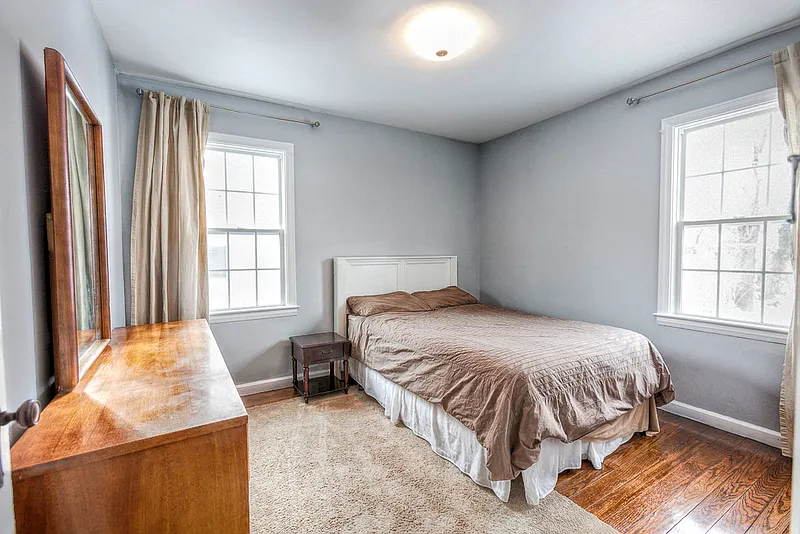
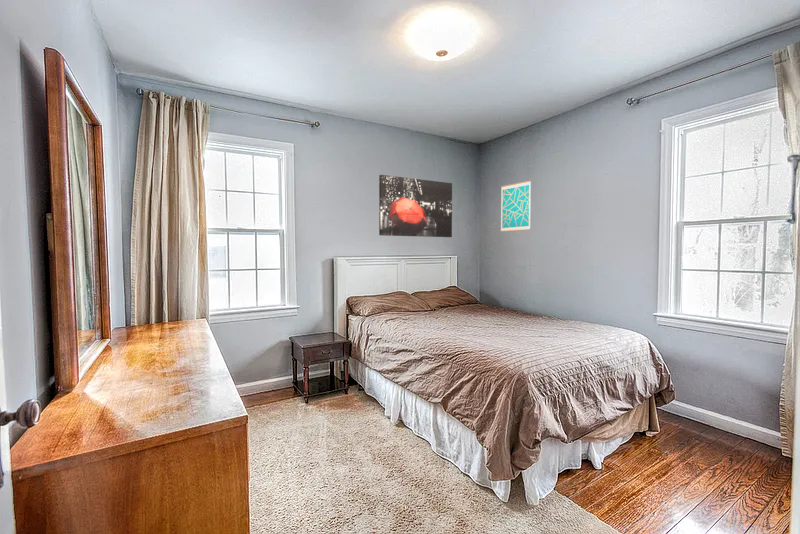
+ wall art [500,179,532,233]
+ wall art [378,174,453,238]
